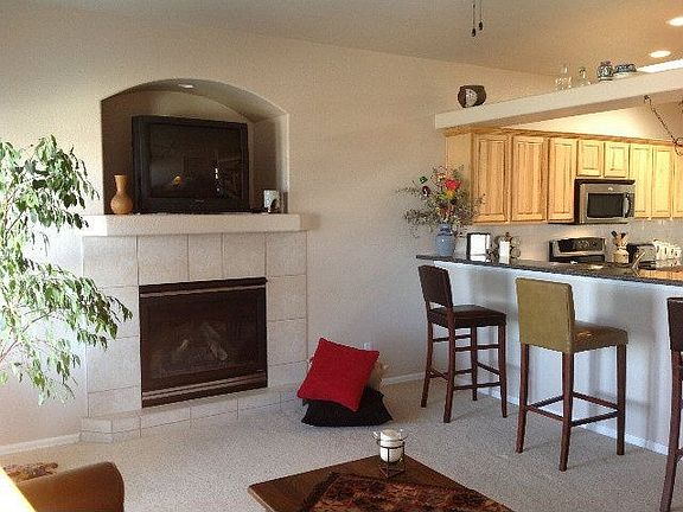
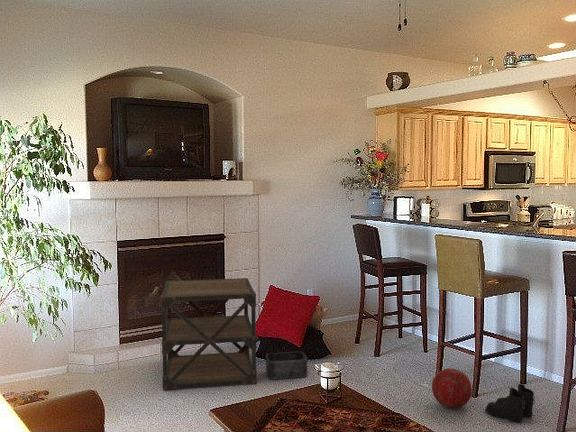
+ storage bin [265,350,308,380]
+ boots [484,383,536,423]
+ side table [160,277,258,391]
+ ball [431,367,473,410]
